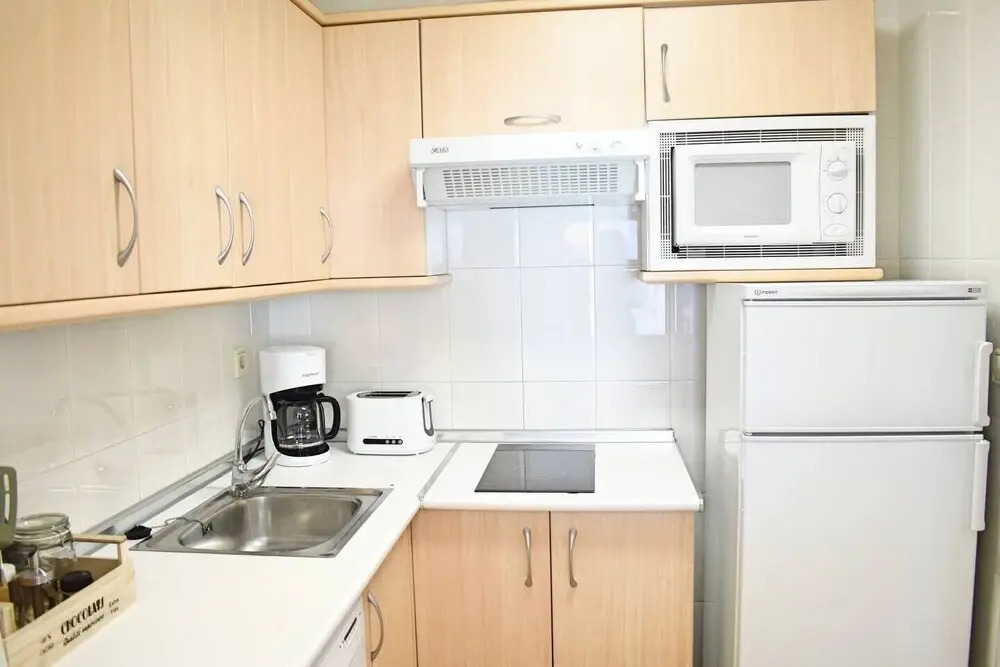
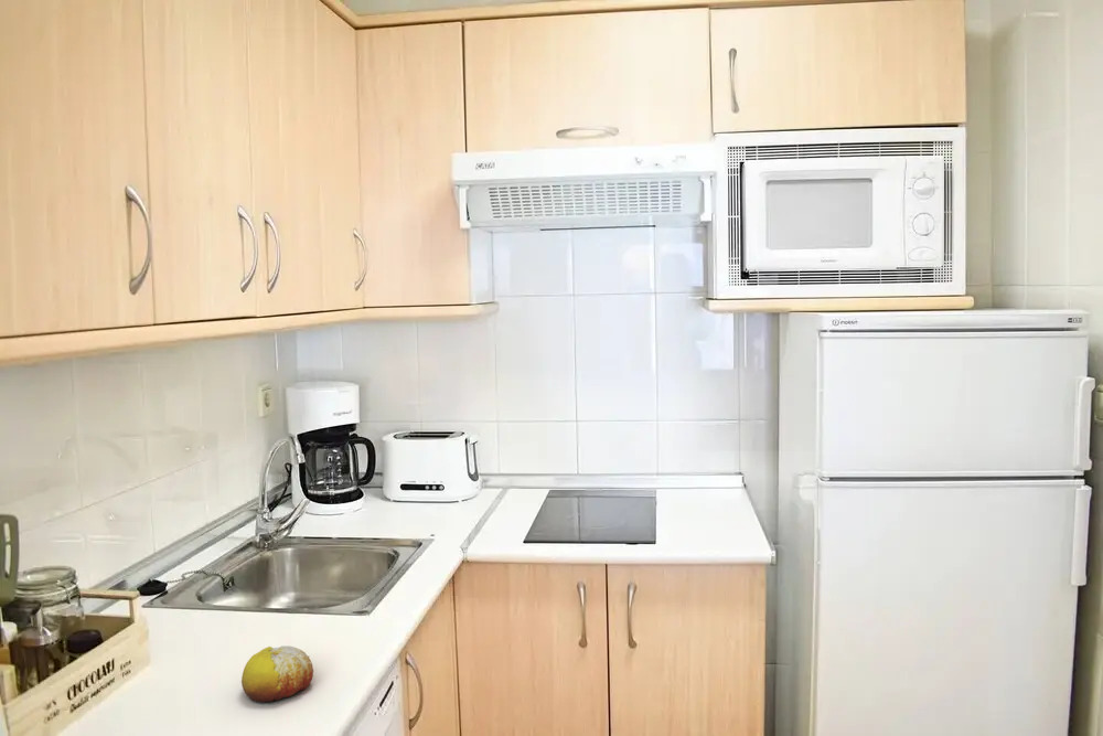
+ fruit [240,644,314,703]
